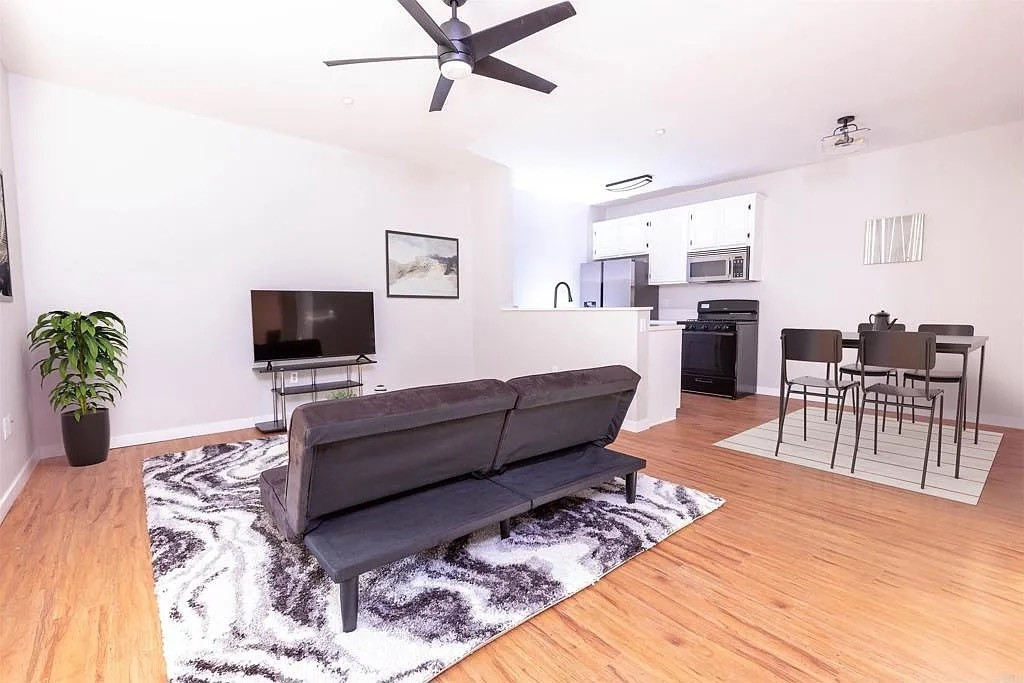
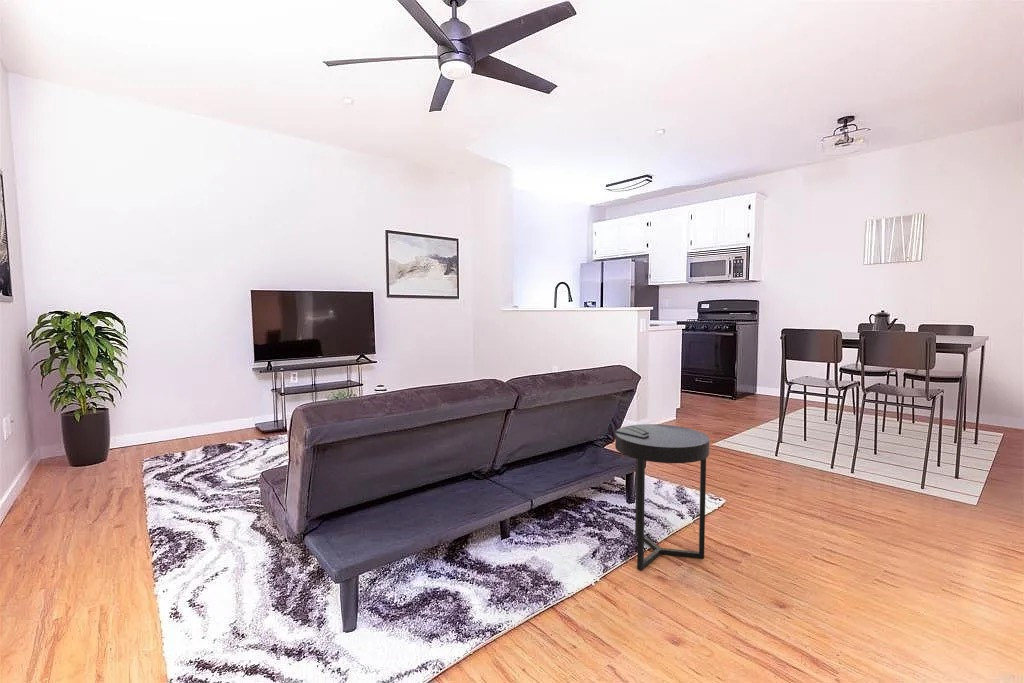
+ side table [614,423,710,571]
